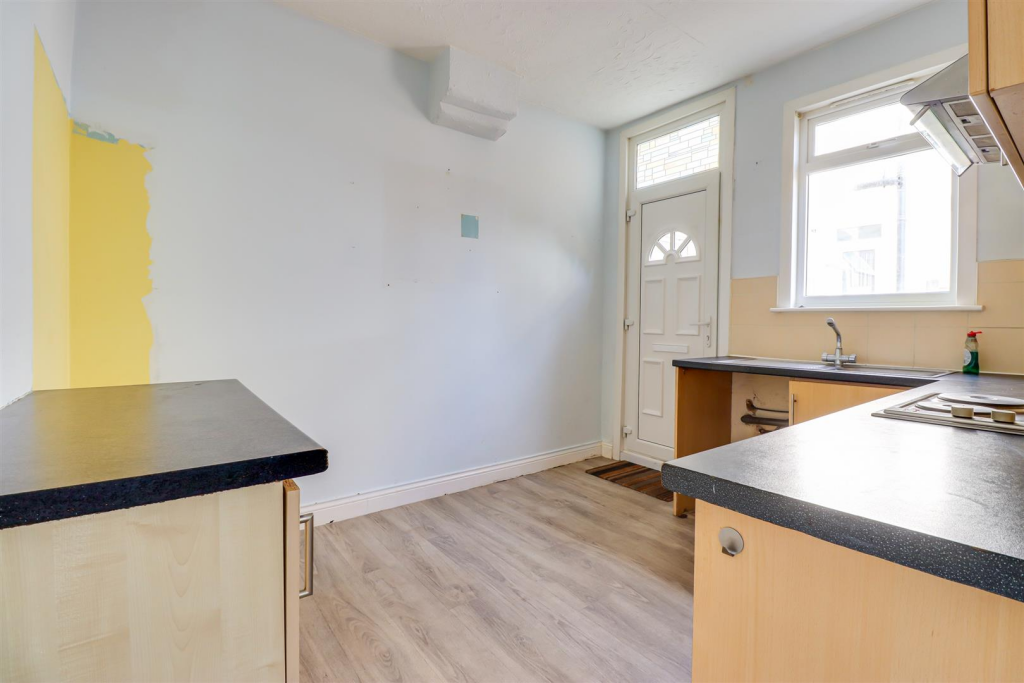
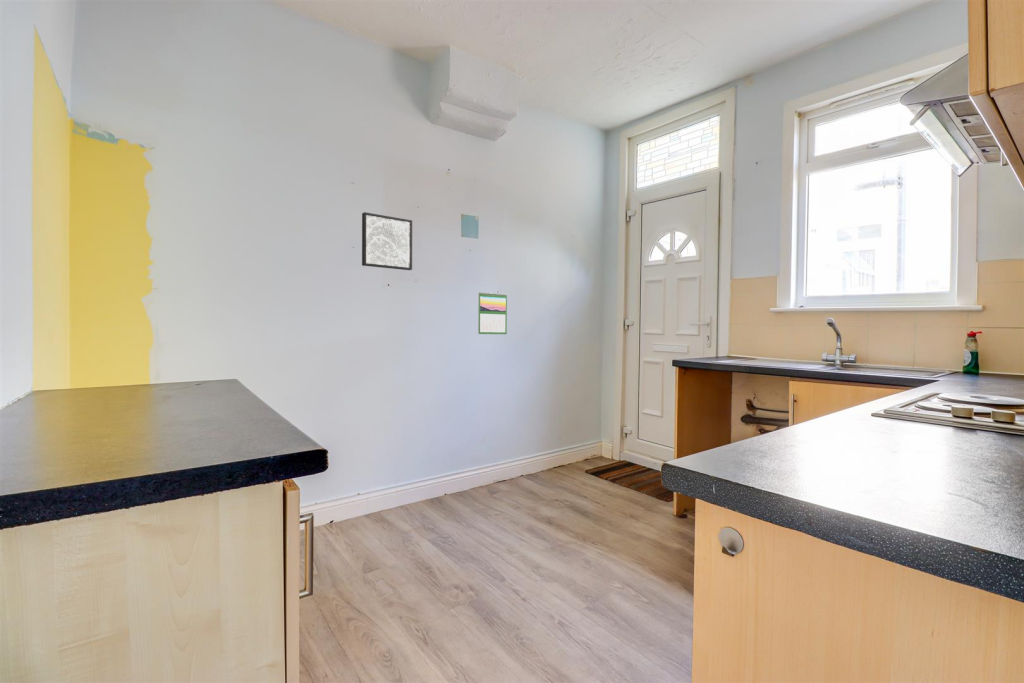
+ calendar [477,291,508,335]
+ wall art [361,211,413,271]
